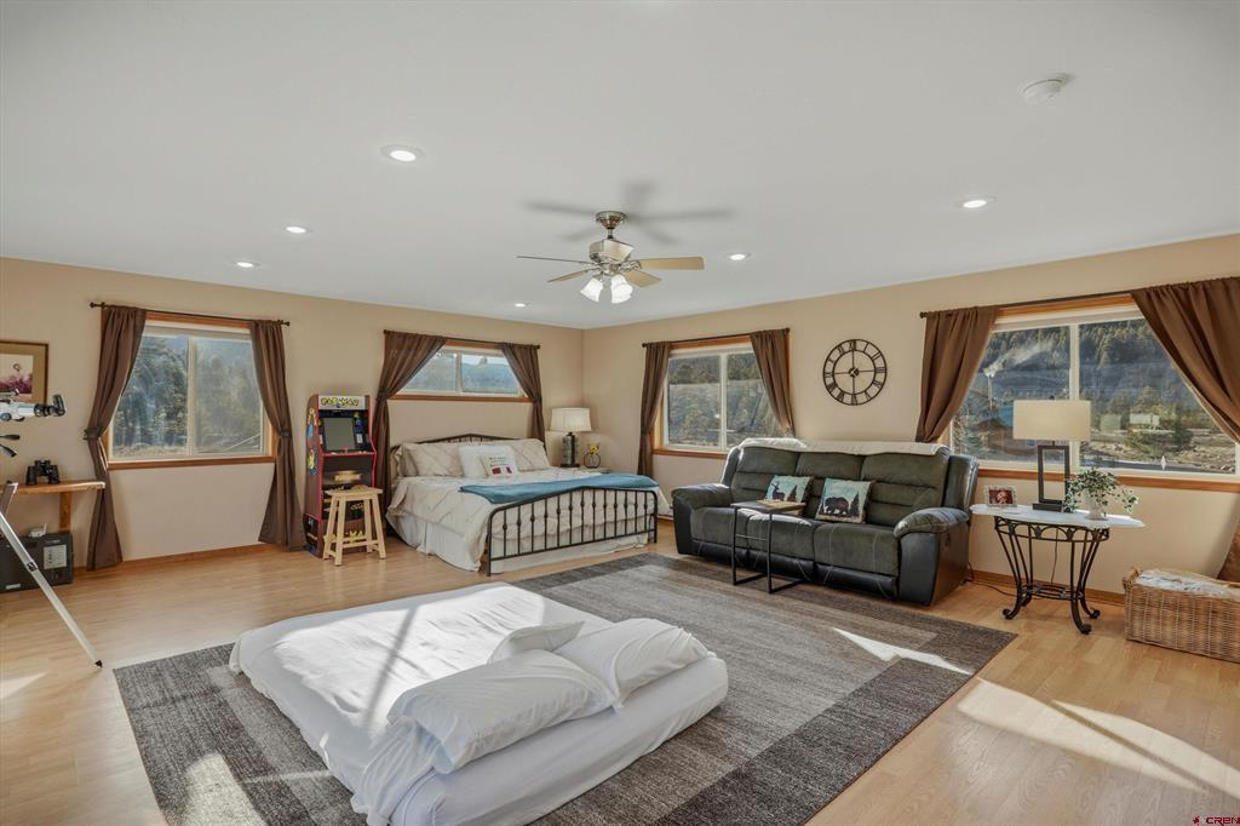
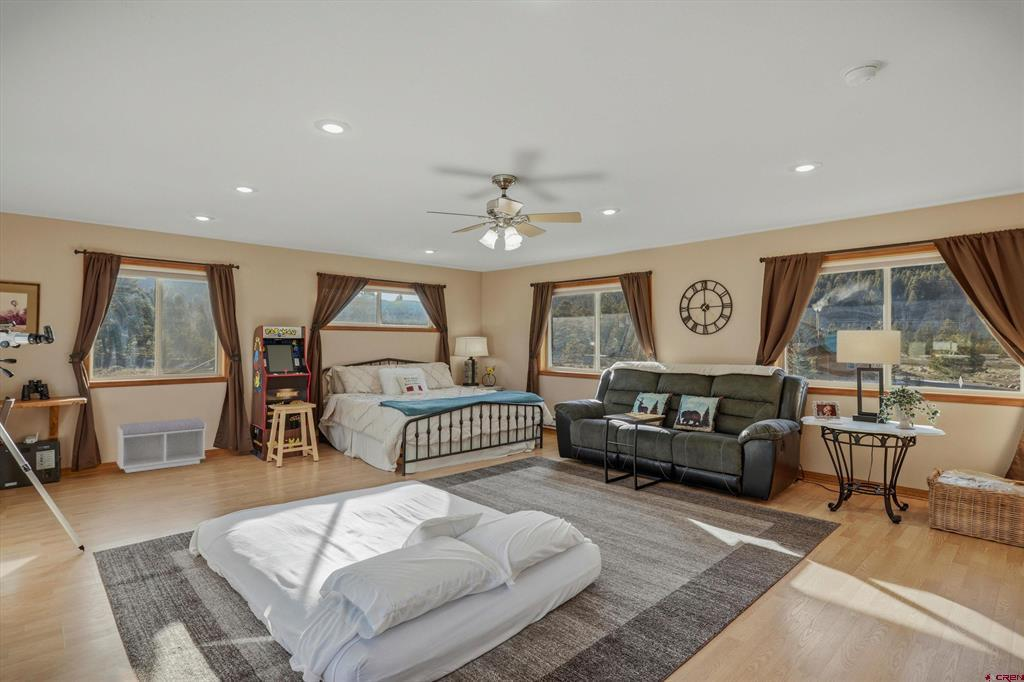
+ bench [116,417,207,474]
